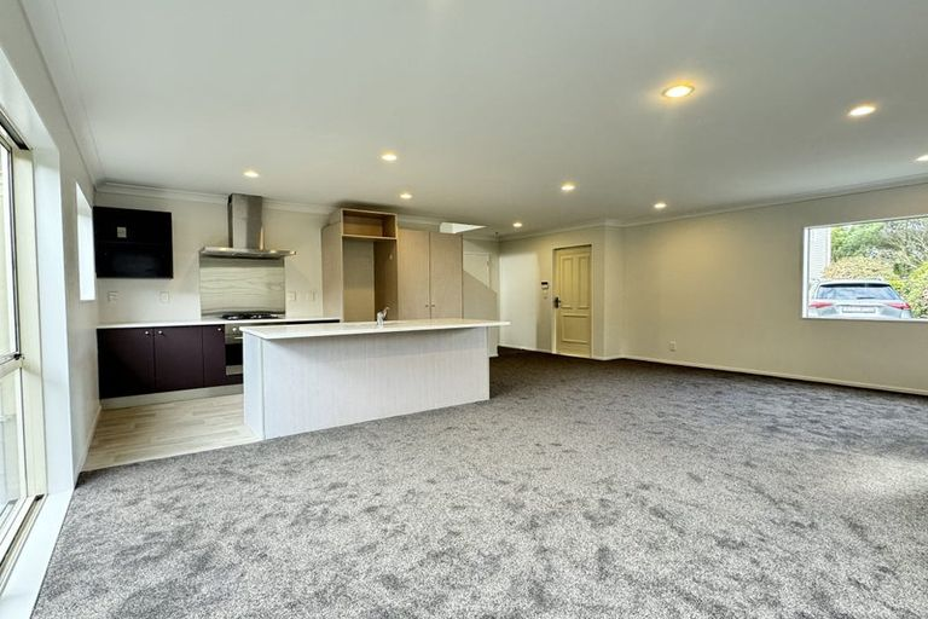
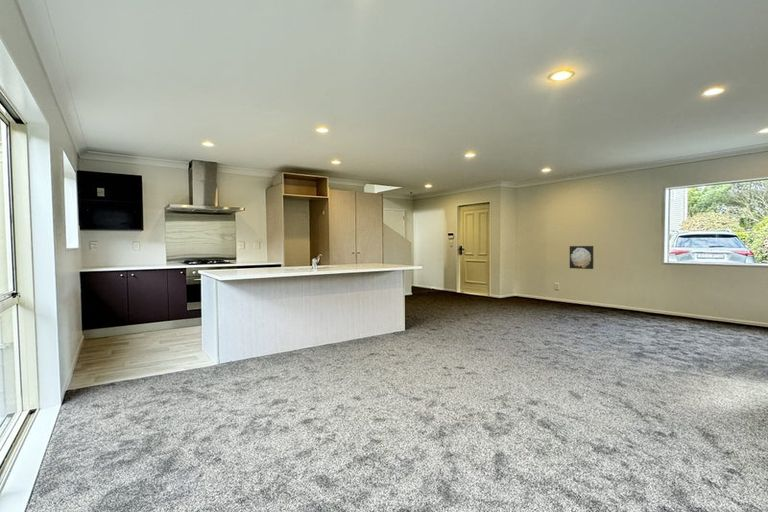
+ wall art [569,245,594,270]
